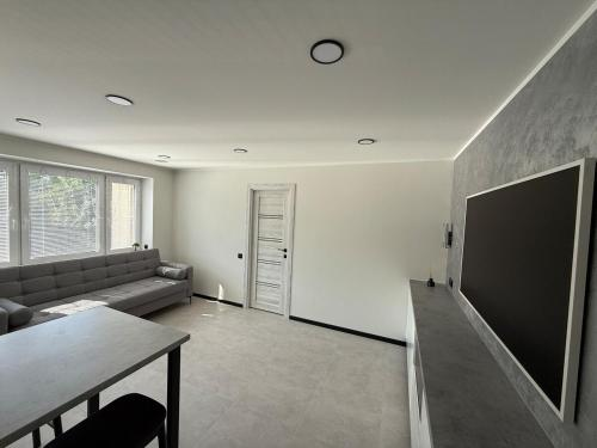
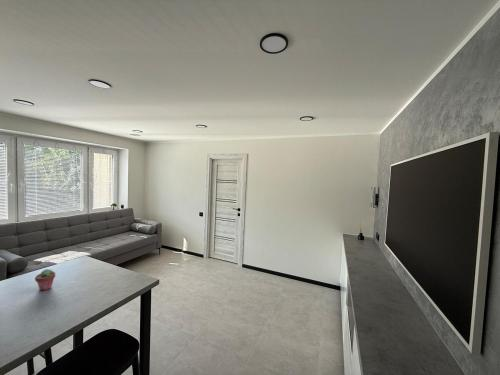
+ potted succulent [34,268,56,292]
